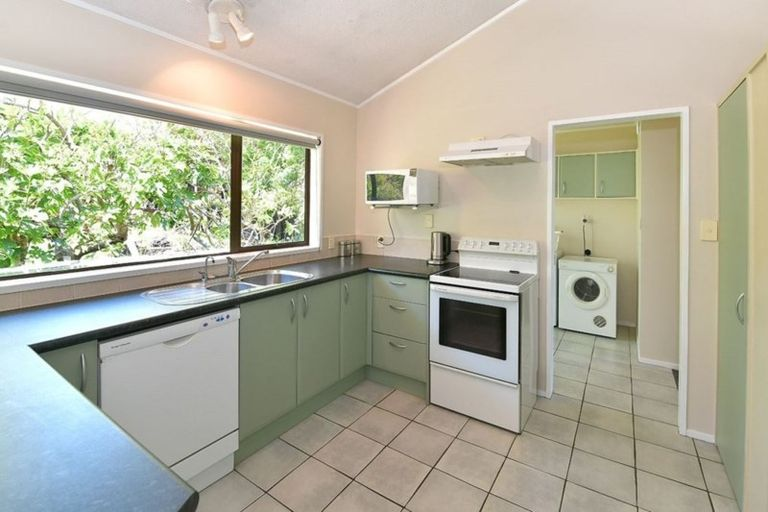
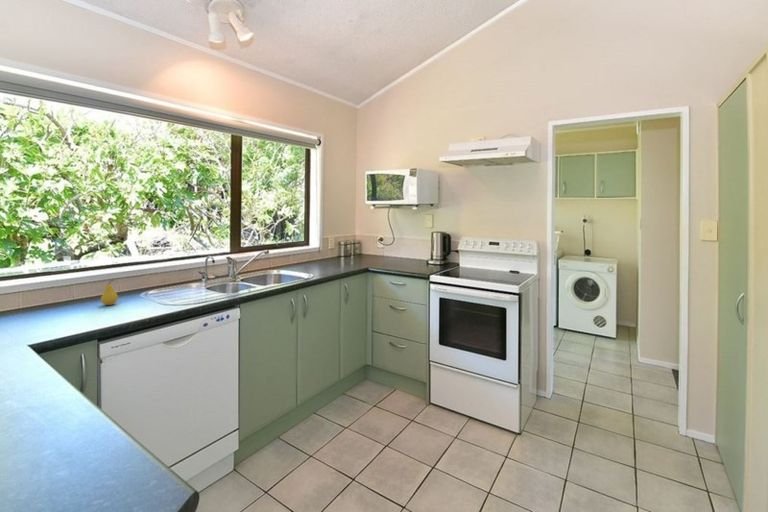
+ fruit [100,279,119,306]
